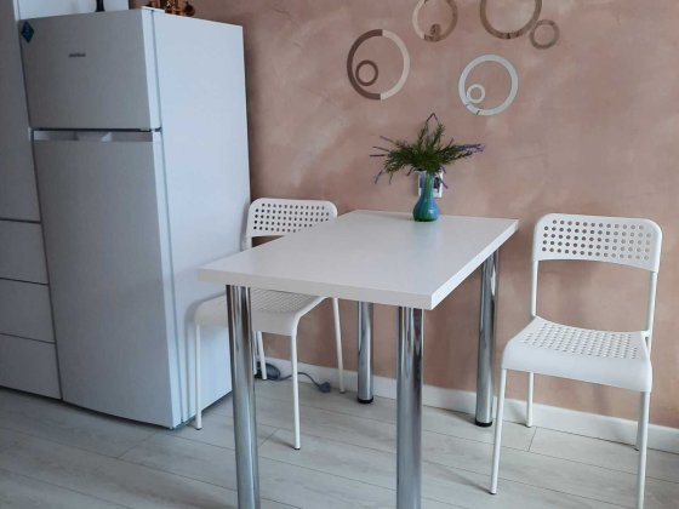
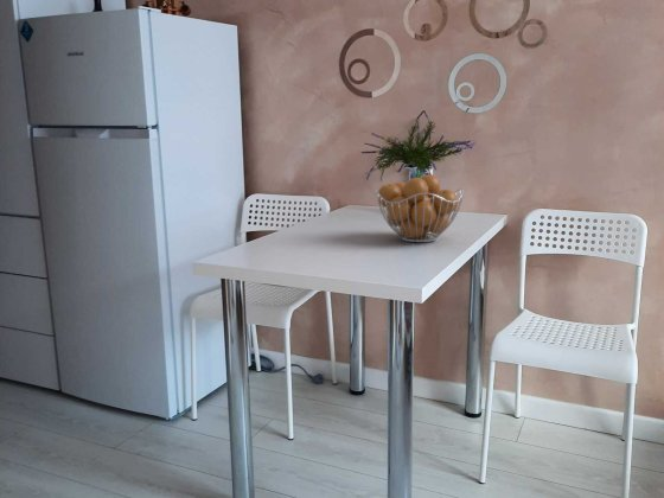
+ fruit basket [375,173,465,243]
